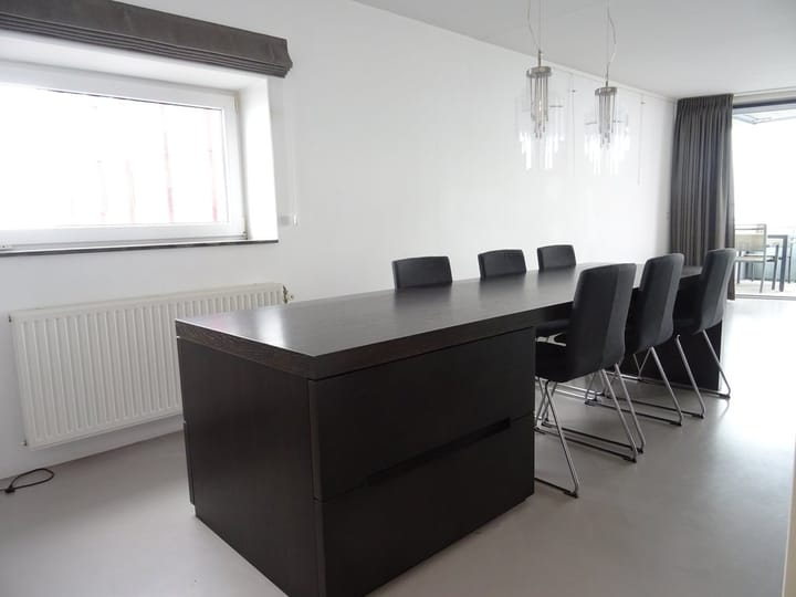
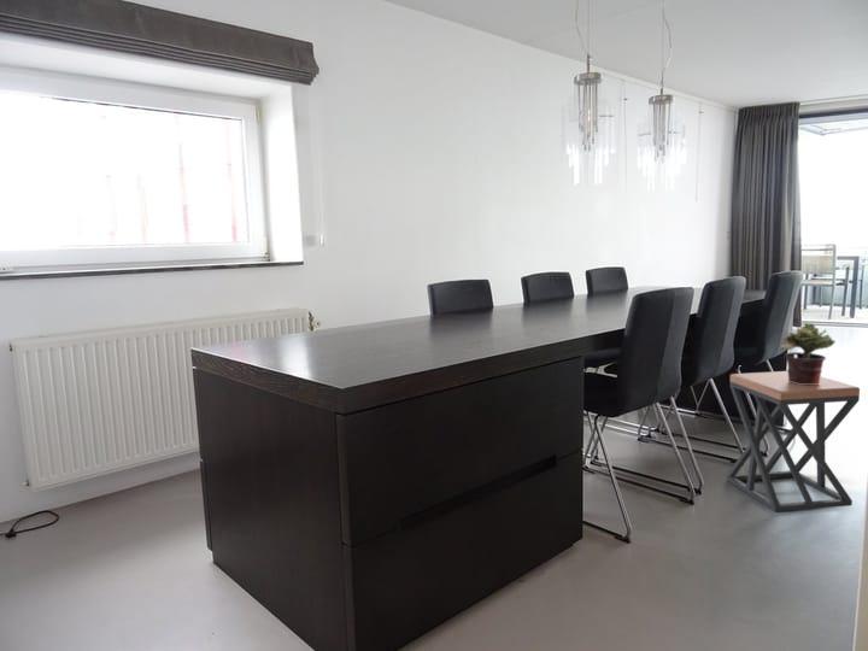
+ potted plant [779,322,837,385]
+ stool [725,370,861,512]
